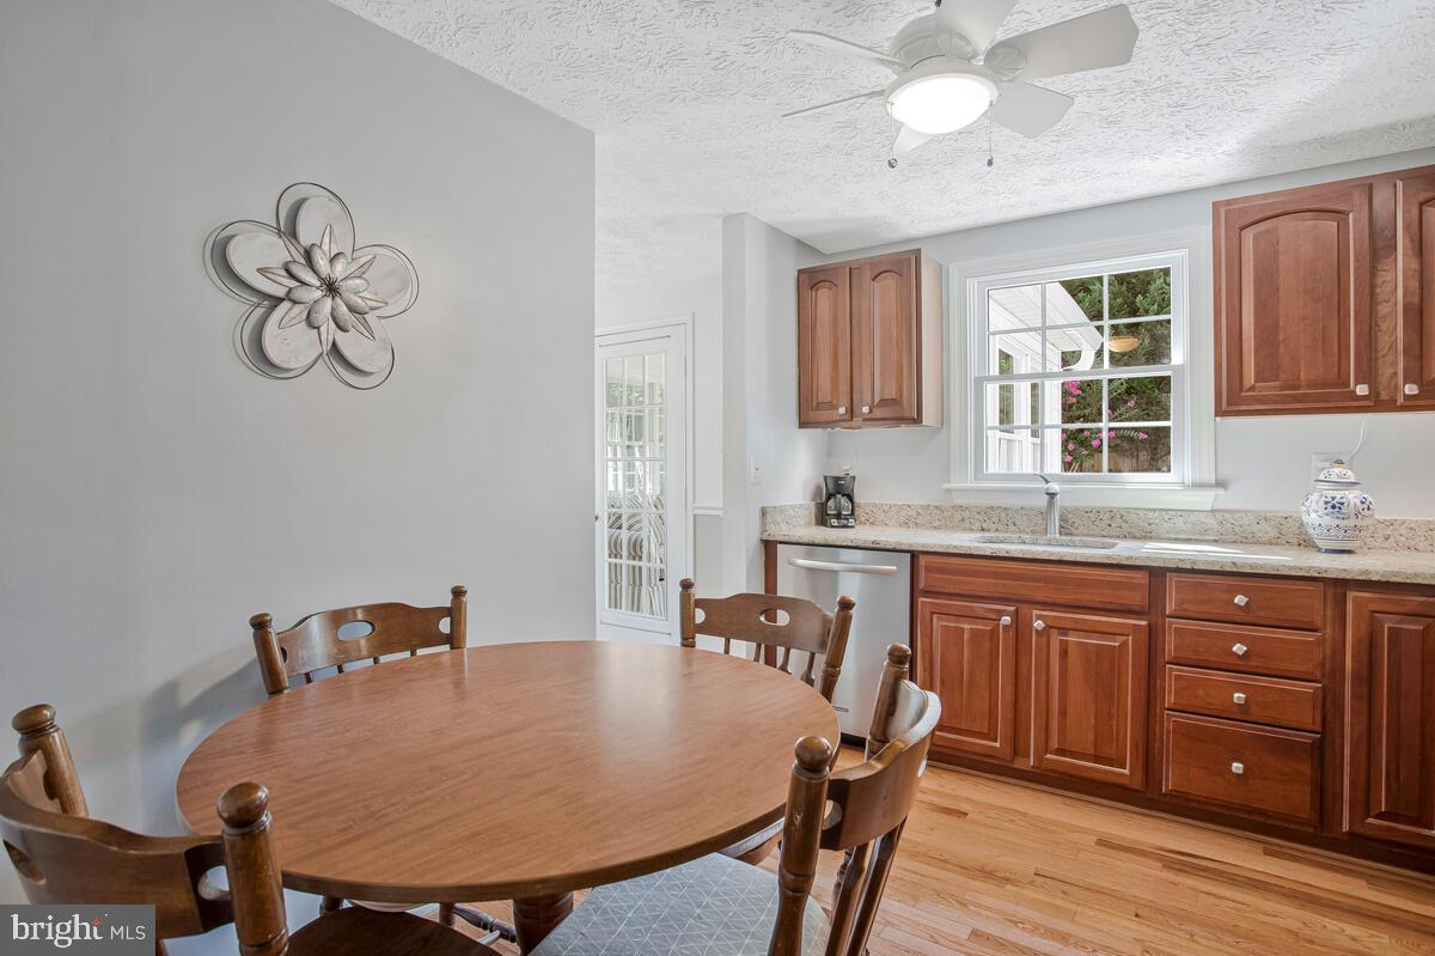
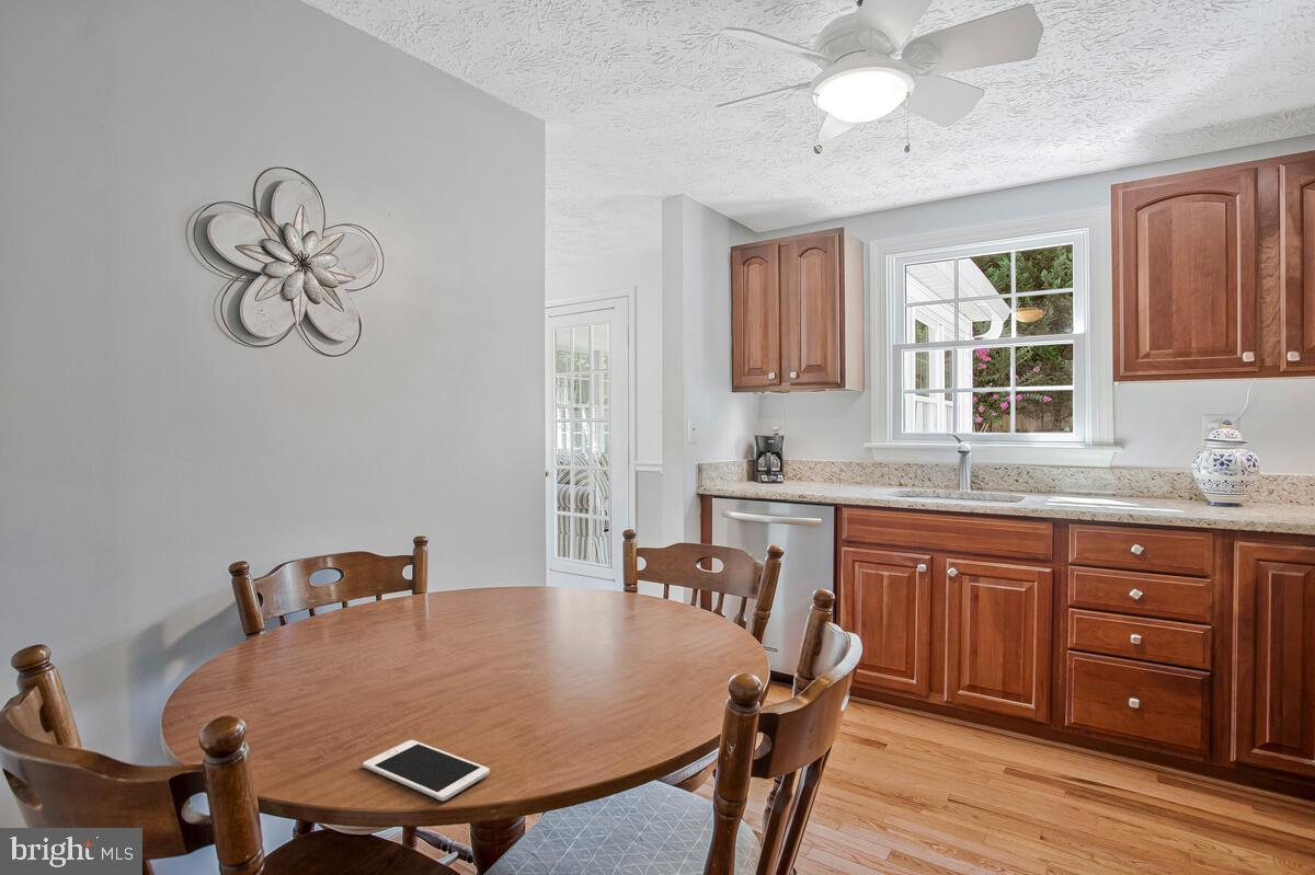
+ cell phone [362,739,491,802]
